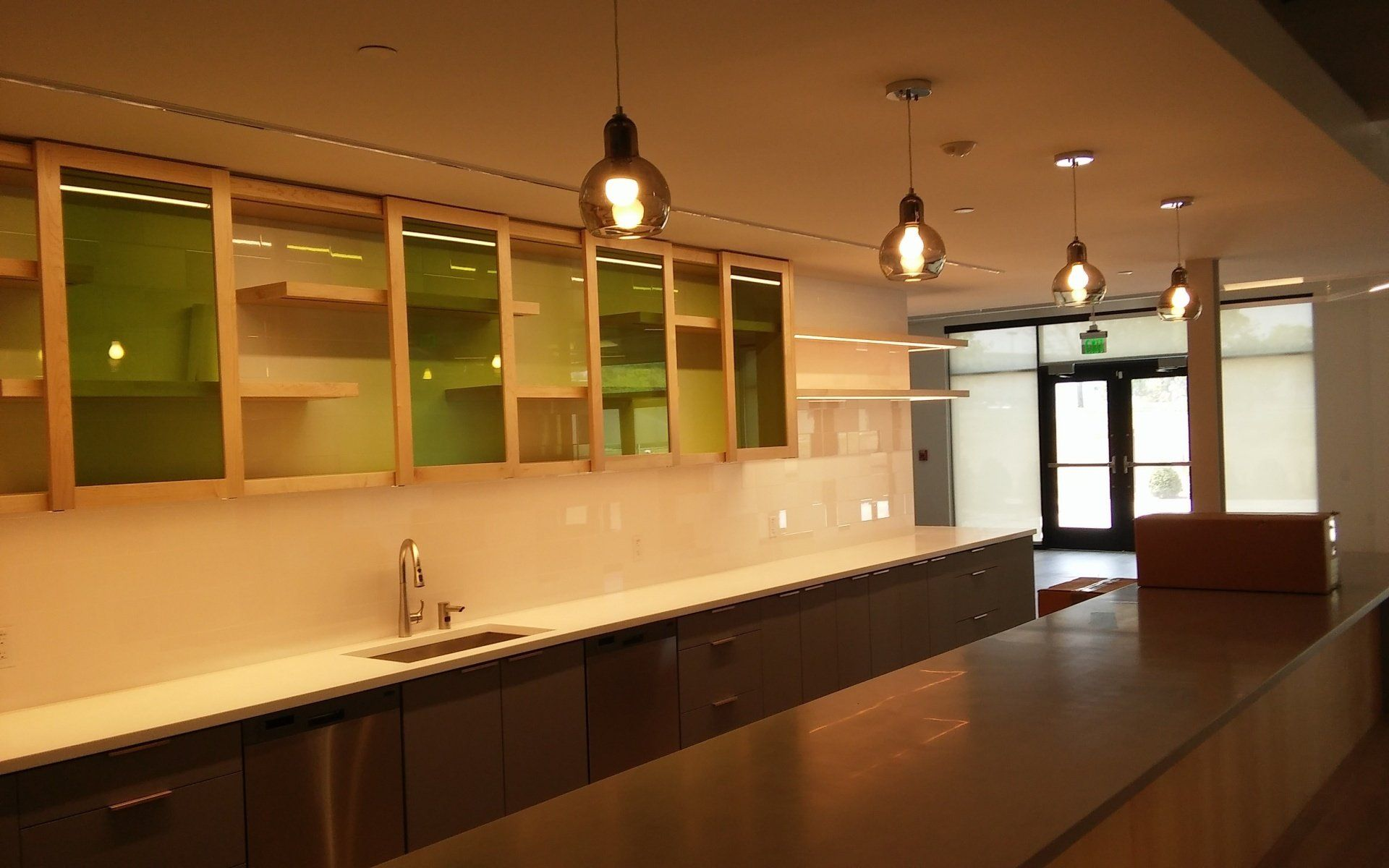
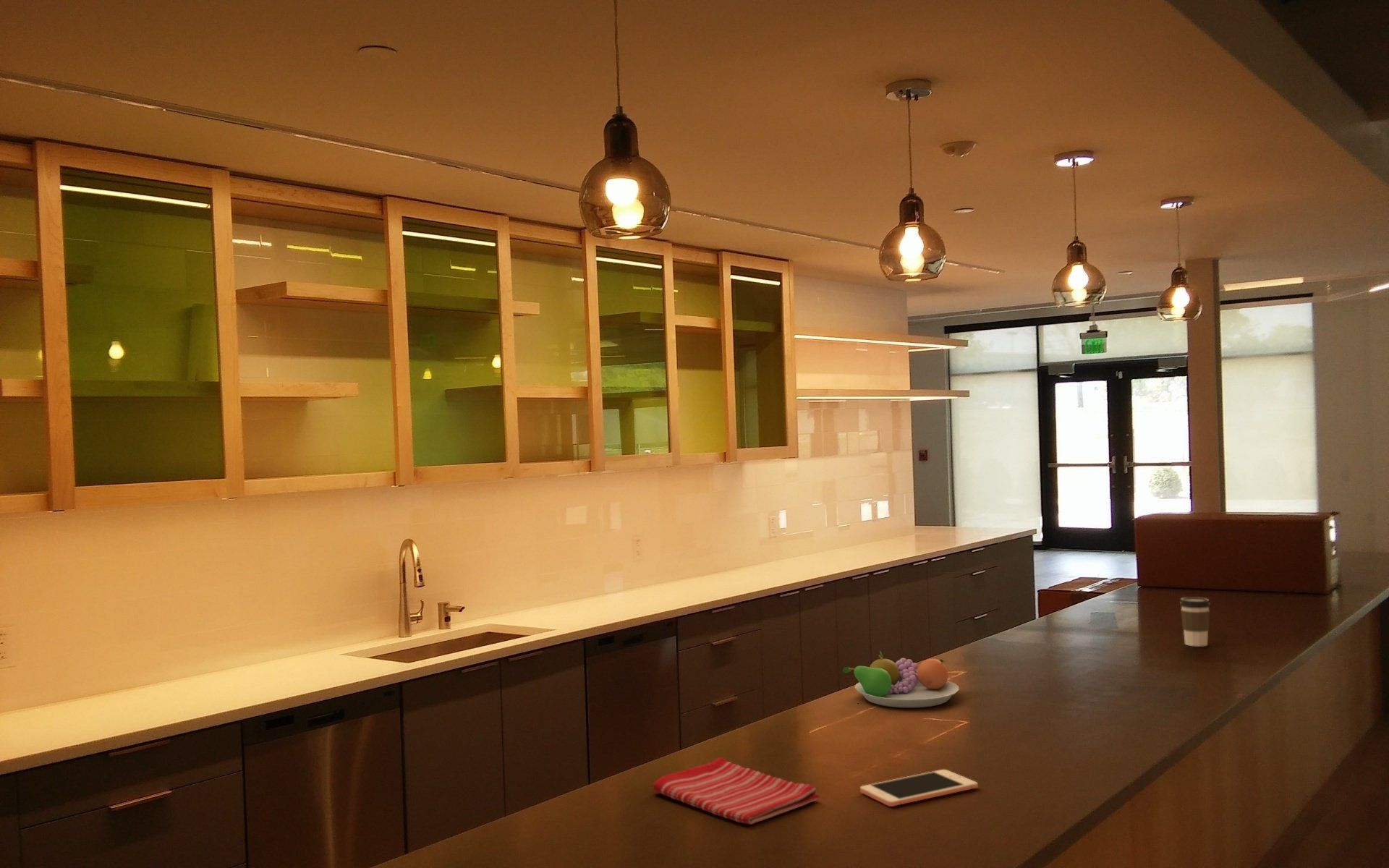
+ fruit bowl [842,650,959,708]
+ dish towel [653,757,820,825]
+ coffee cup [1179,597,1211,647]
+ cell phone [859,769,979,807]
